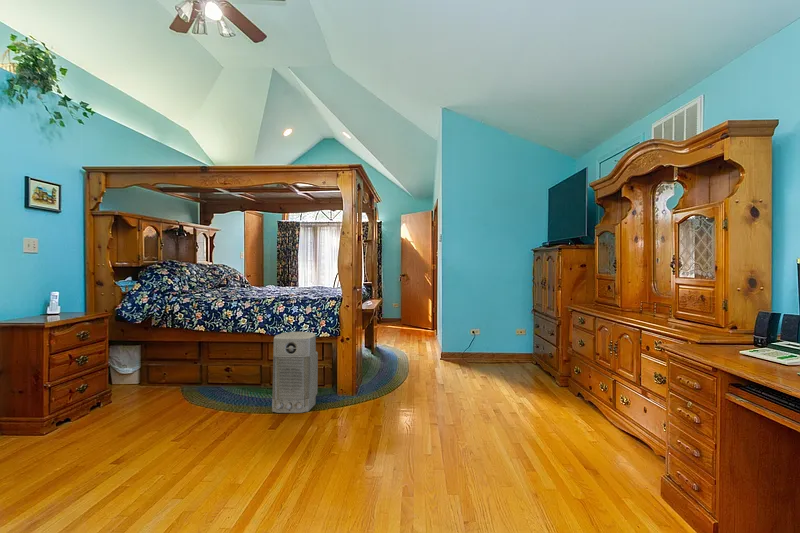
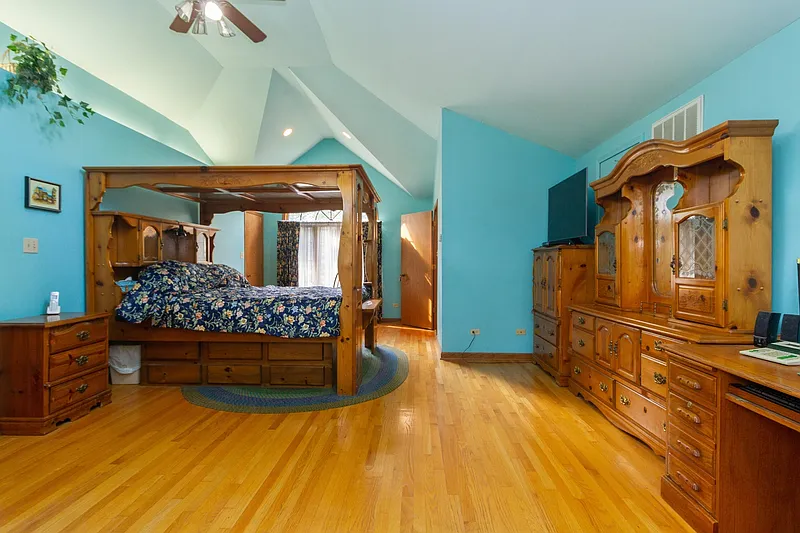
- air purifier [271,331,319,414]
